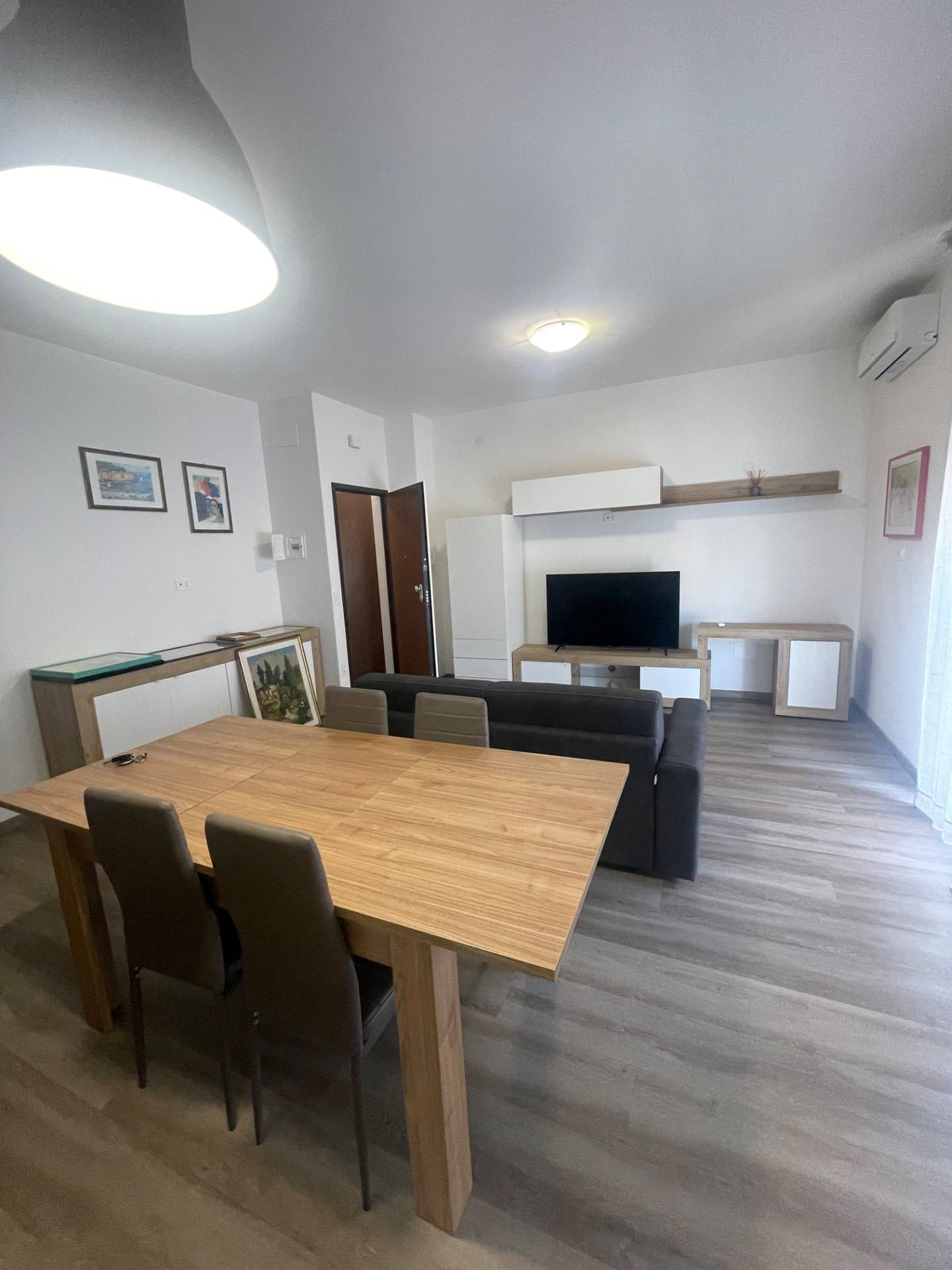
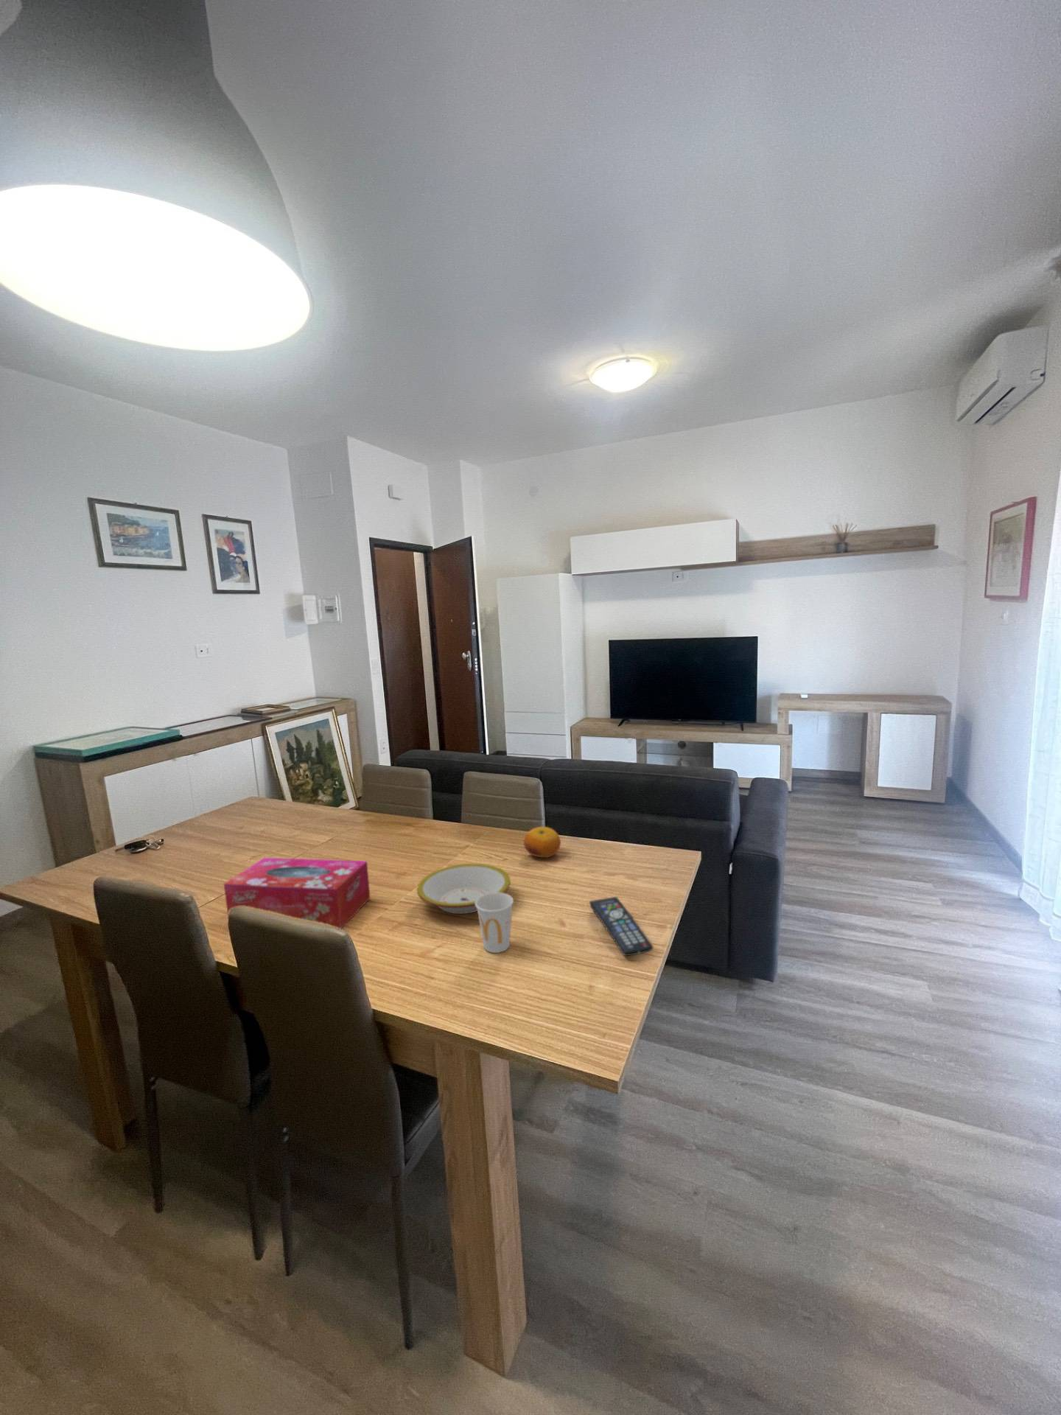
+ bowl [417,863,512,915]
+ cup [475,892,514,954]
+ tissue box [223,857,371,929]
+ remote control [588,896,654,957]
+ fruit [523,826,562,858]
